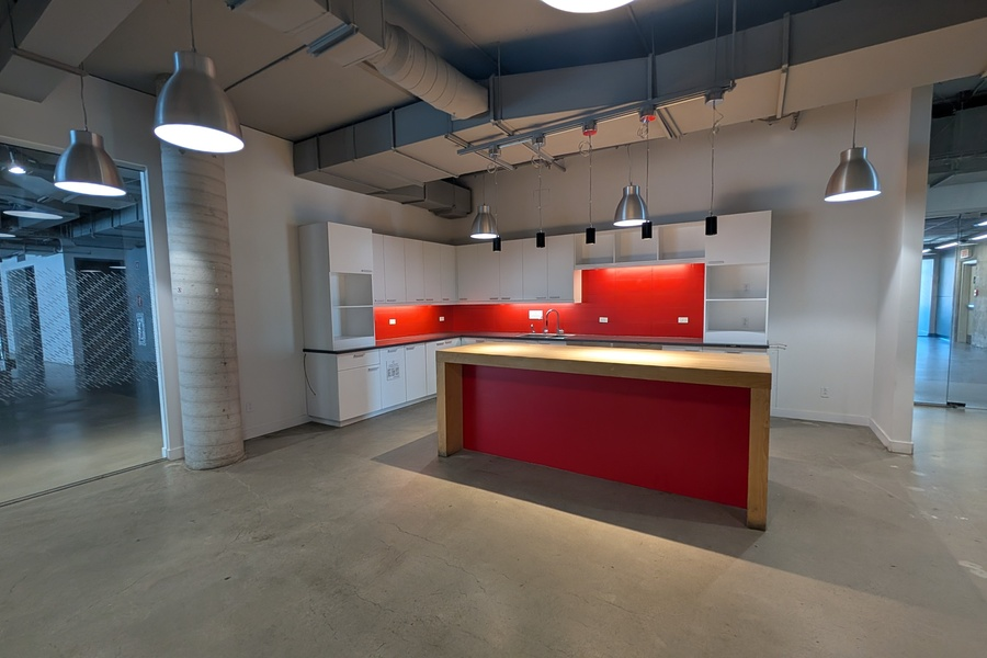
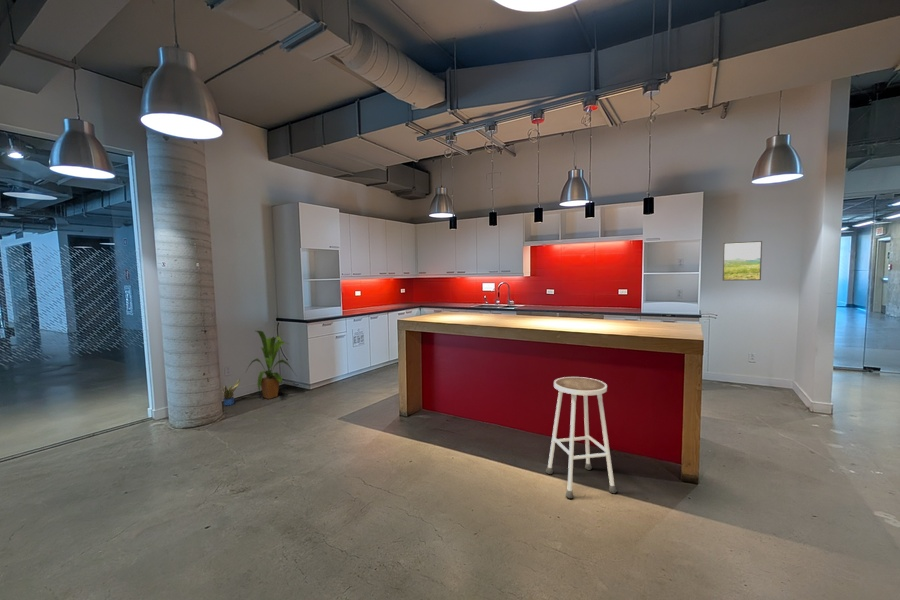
+ stool [545,376,618,499]
+ potted plant [221,378,241,407]
+ house plant [245,330,297,400]
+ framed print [722,240,763,282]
